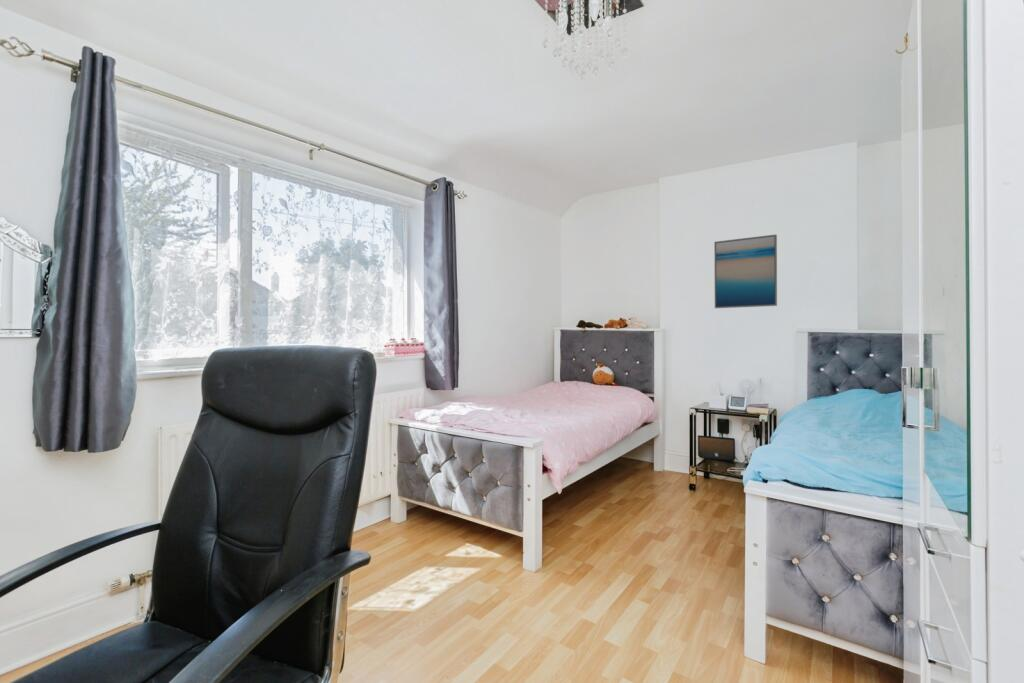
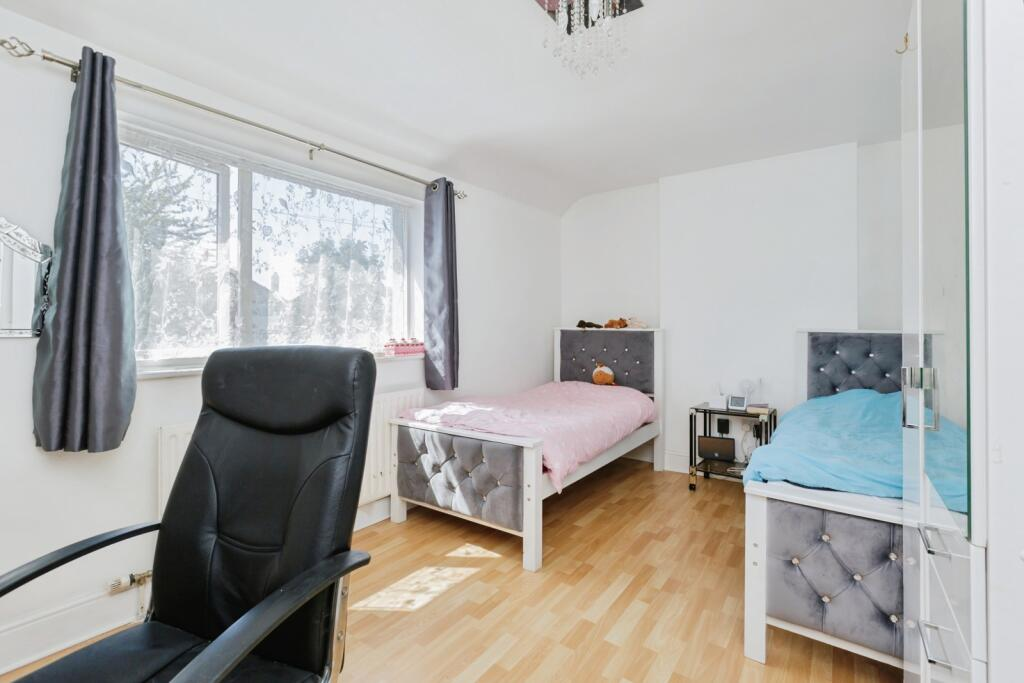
- wall art [713,233,778,309]
